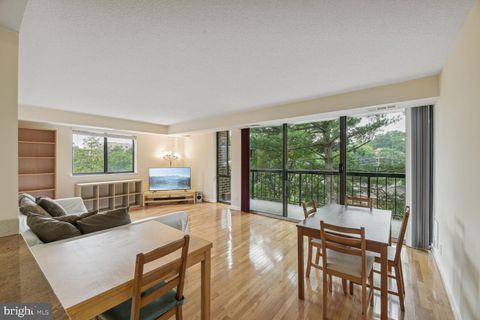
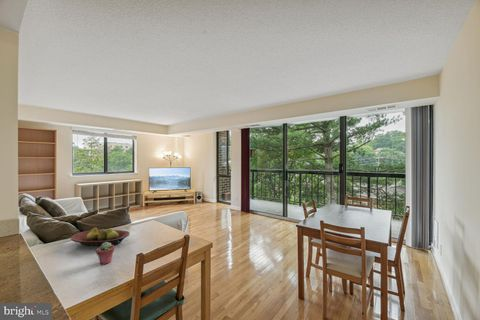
+ potted succulent [95,242,115,266]
+ fruit bowl [70,227,131,247]
